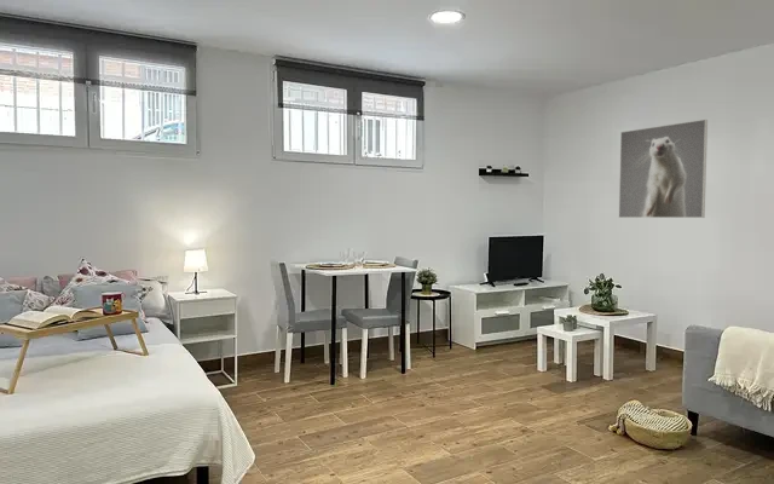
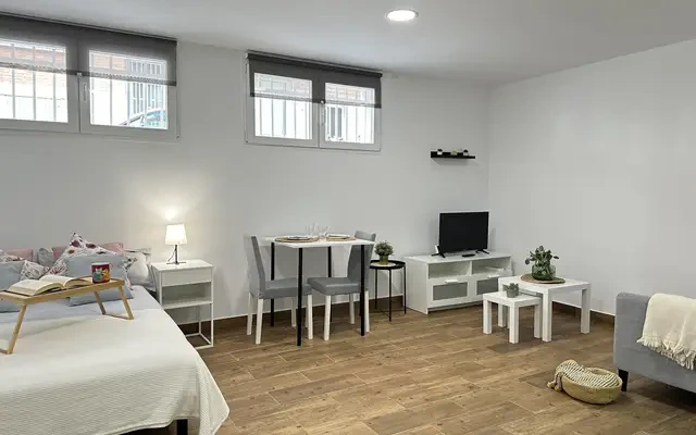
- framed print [618,119,709,219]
